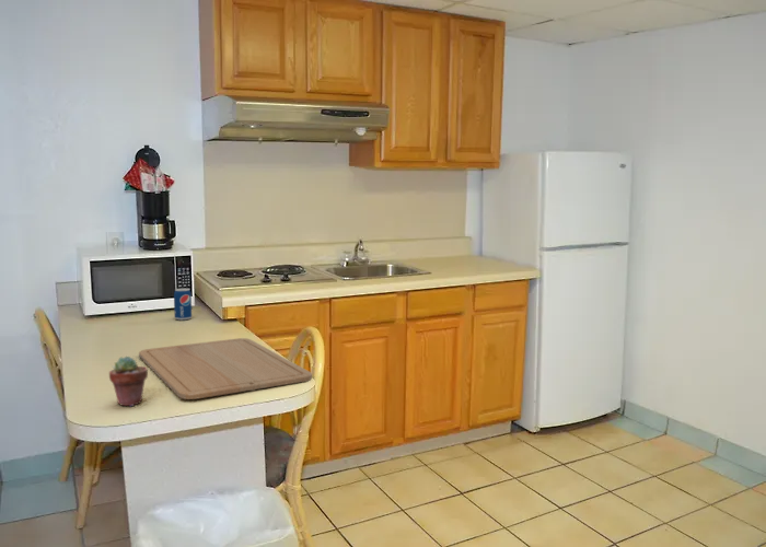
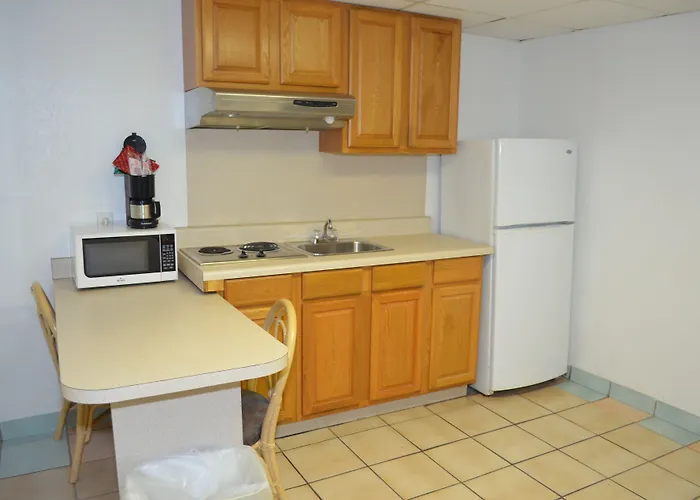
- beverage can [173,288,193,321]
- potted succulent [108,356,149,407]
- chopping board [138,337,313,400]
